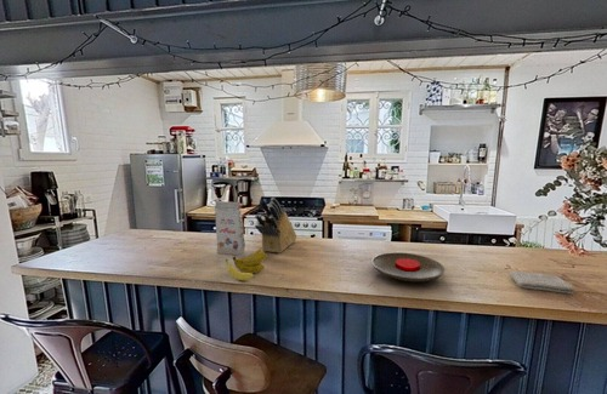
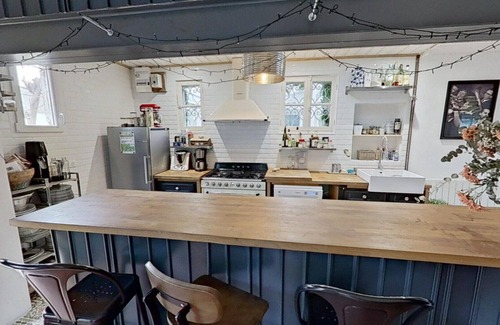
- washcloth [507,270,575,295]
- banana [225,249,267,281]
- knife block [254,196,297,255]
- gift box [214,200,246,256]
- plate [370,251,446,282]
